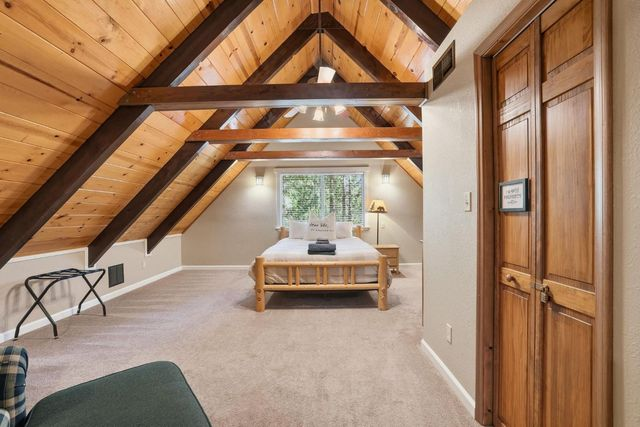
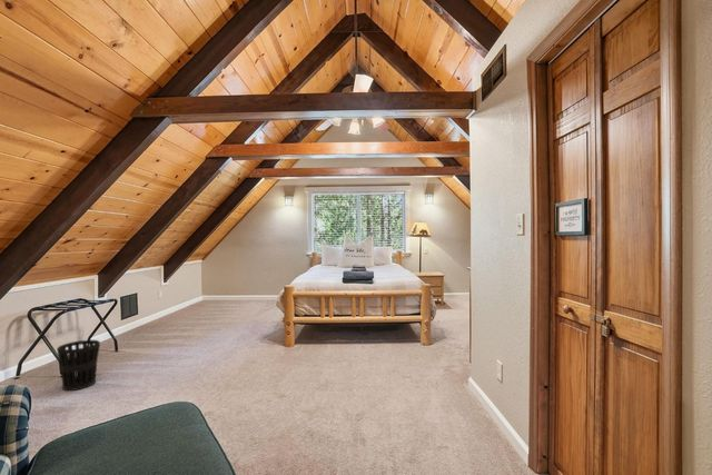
+ wastebasket [56,339,101,392]
